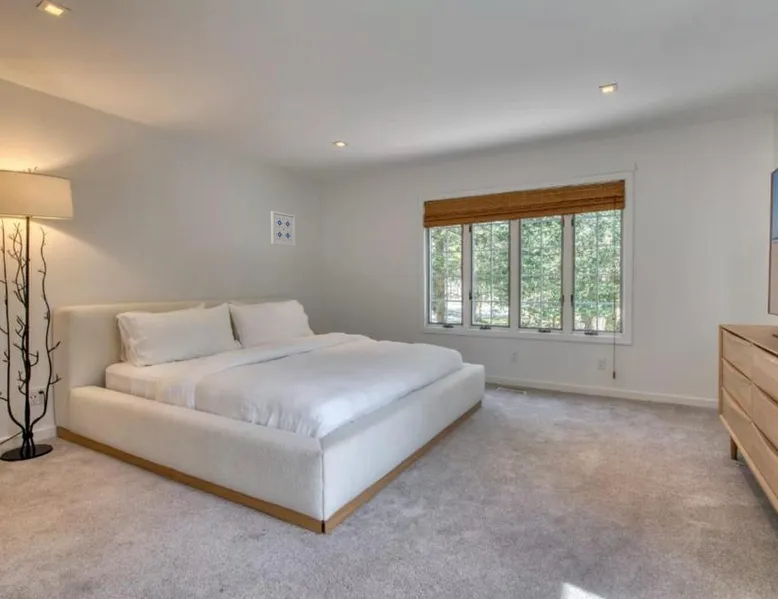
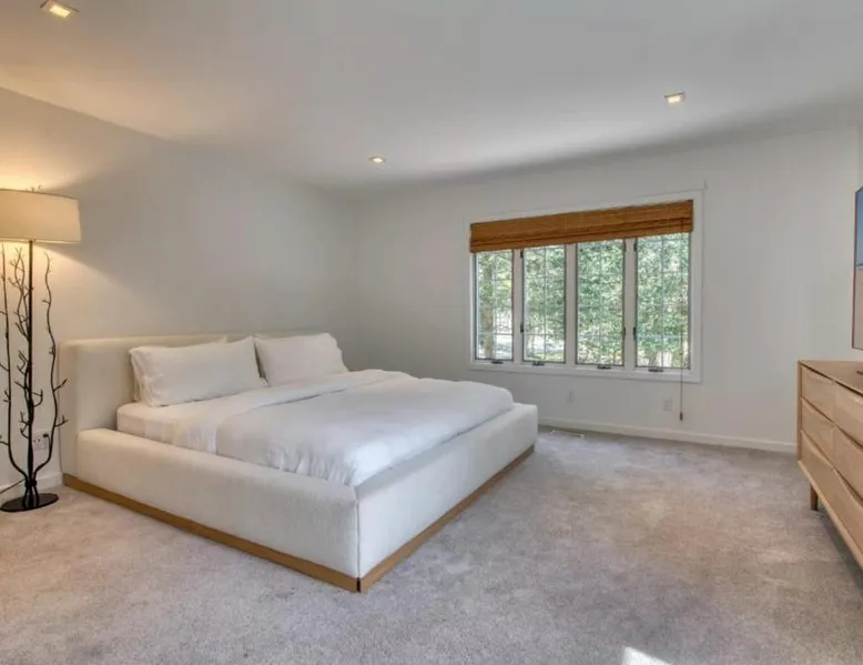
- wall art [270,210,296,247]
